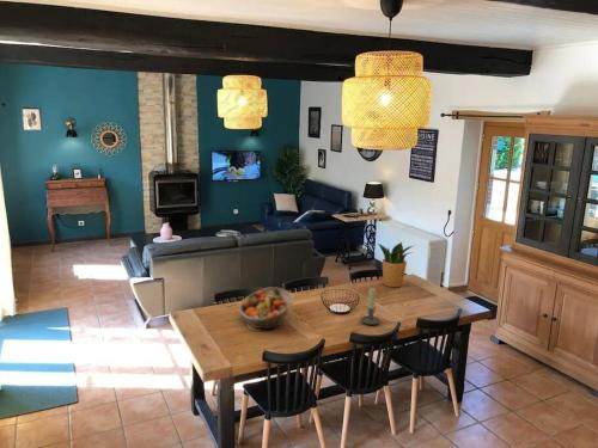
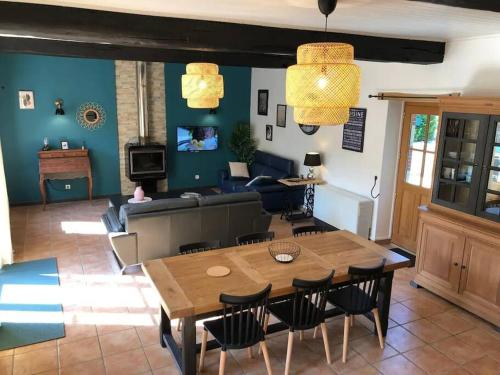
- fruit basket [238,286,295,330]
- potted plant [377,241,416,288]
- candle holder [359,287,382,326]
